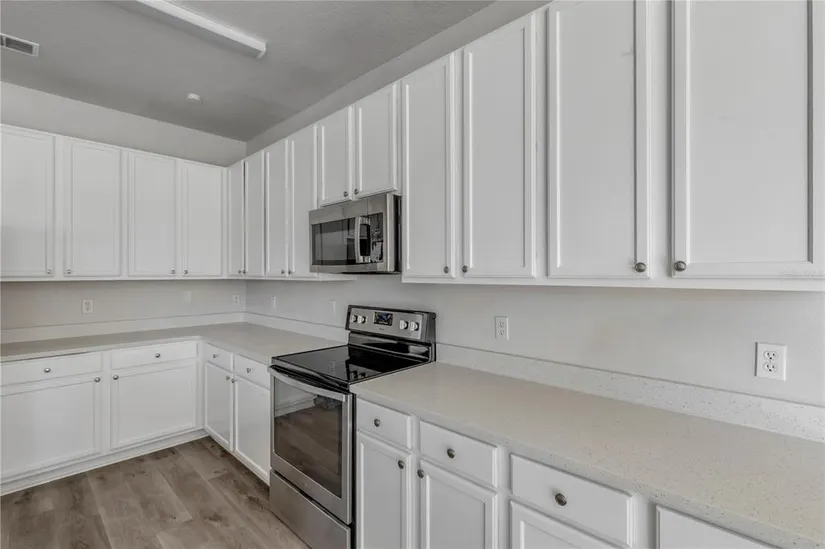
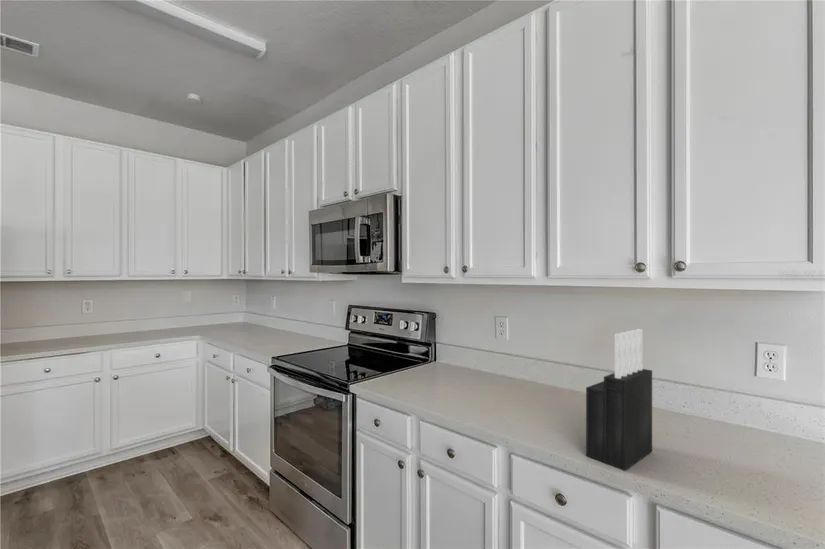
+ knife block [585,328,653,471]
